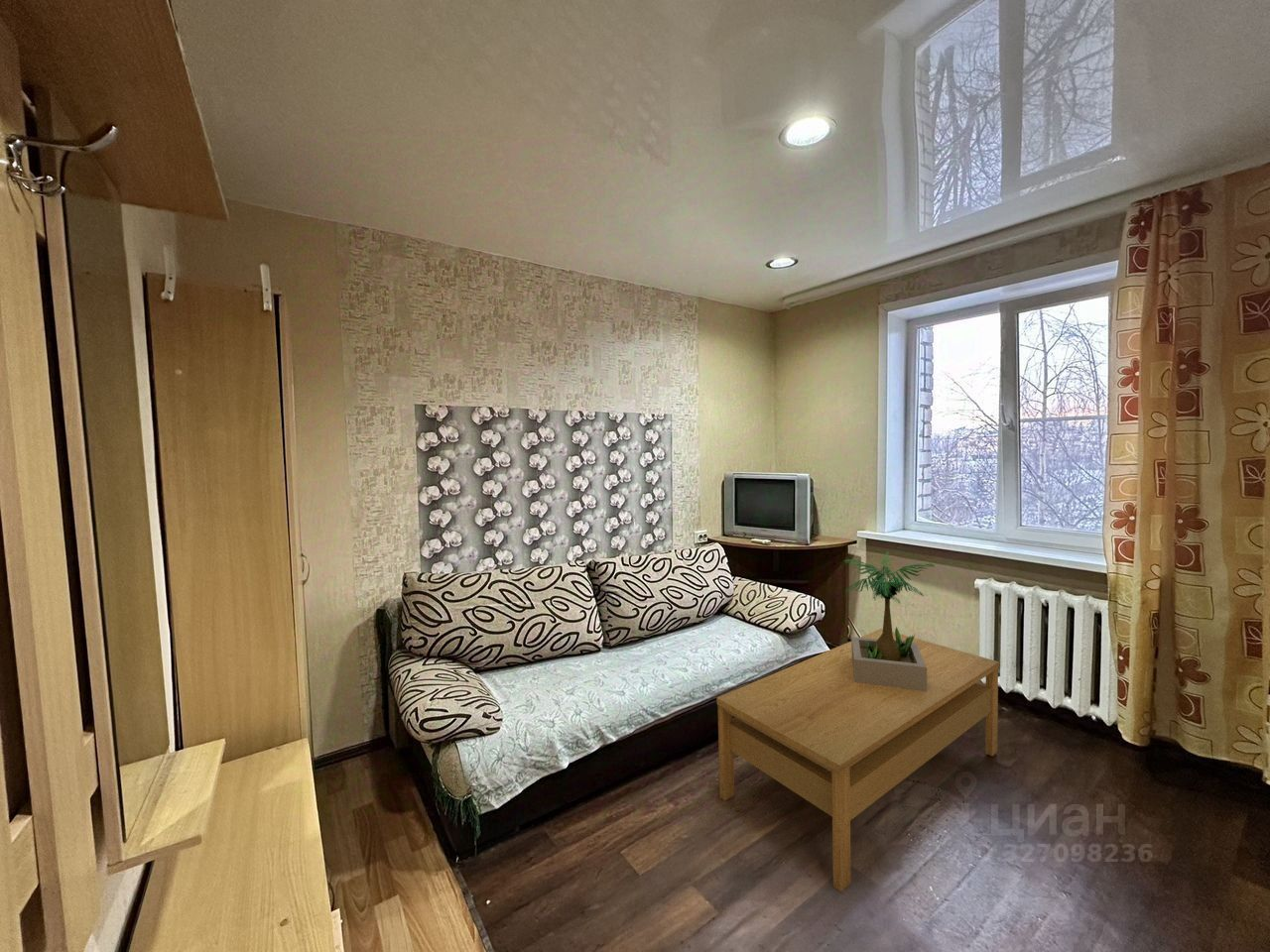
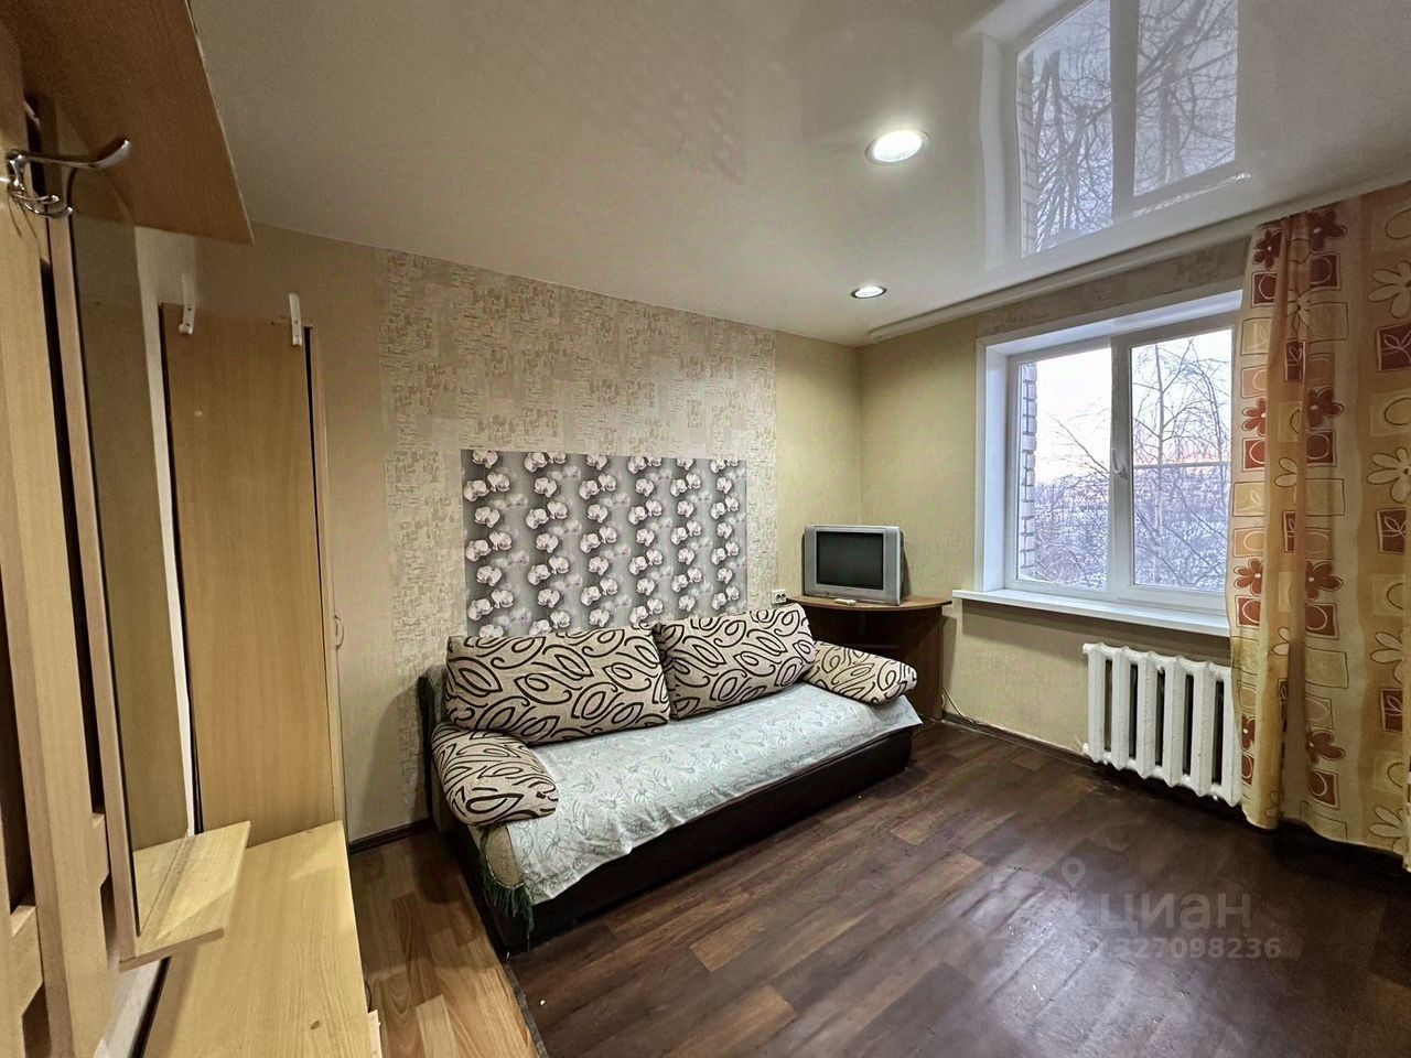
- coffee table [715,628,1000,892]
- potted plant [843,551,936,691]
